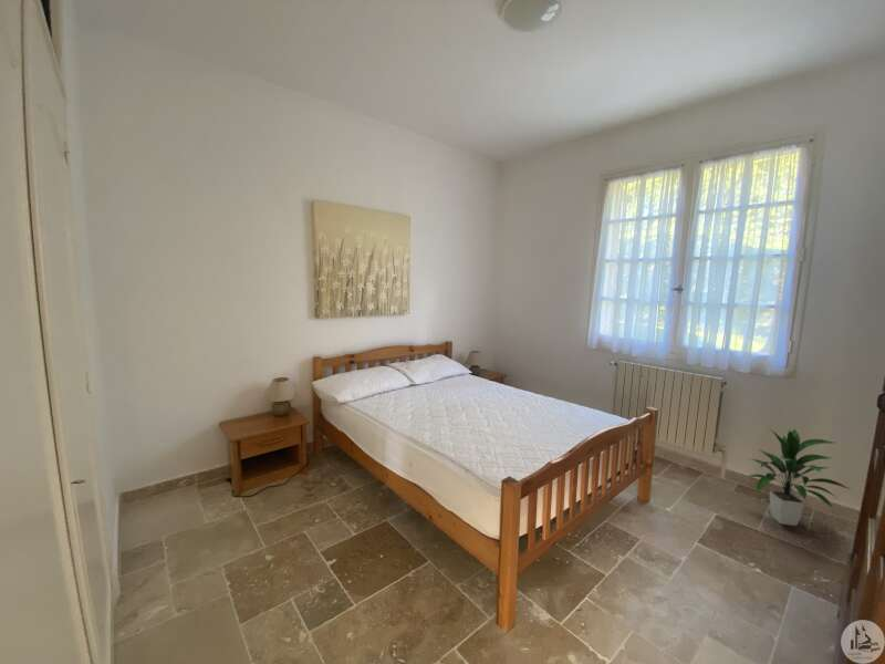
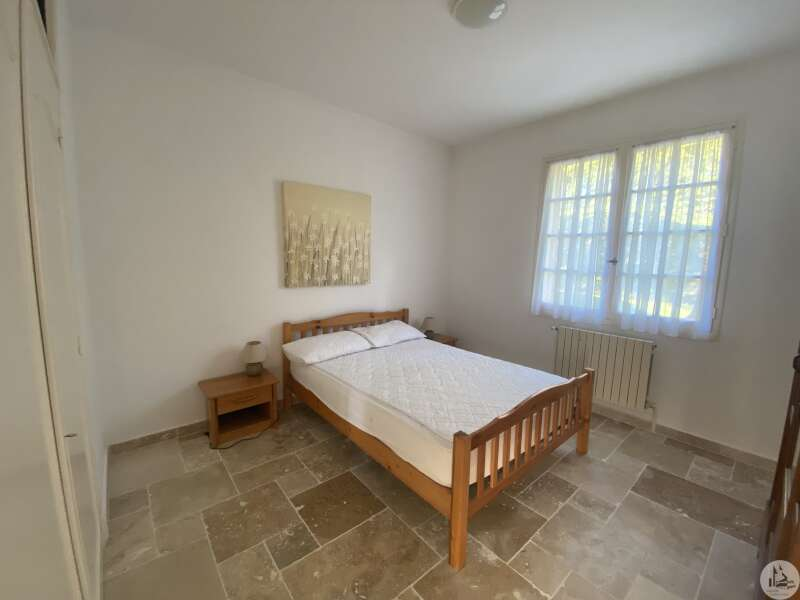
- indoor plant [746,427,851,527]
